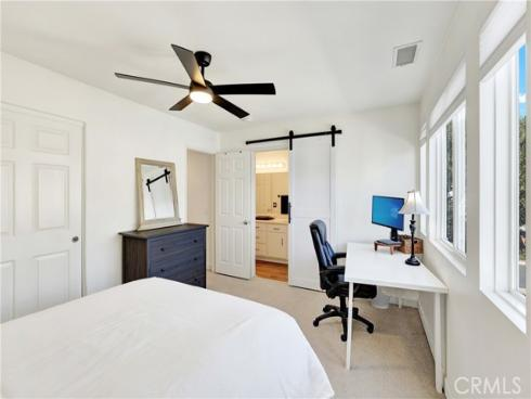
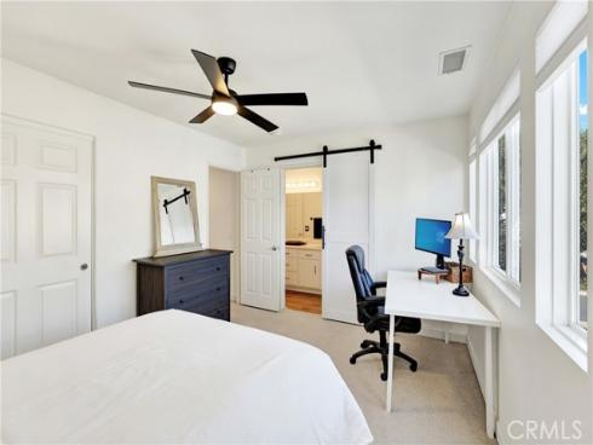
- wastebasket [370,286,391,310]
